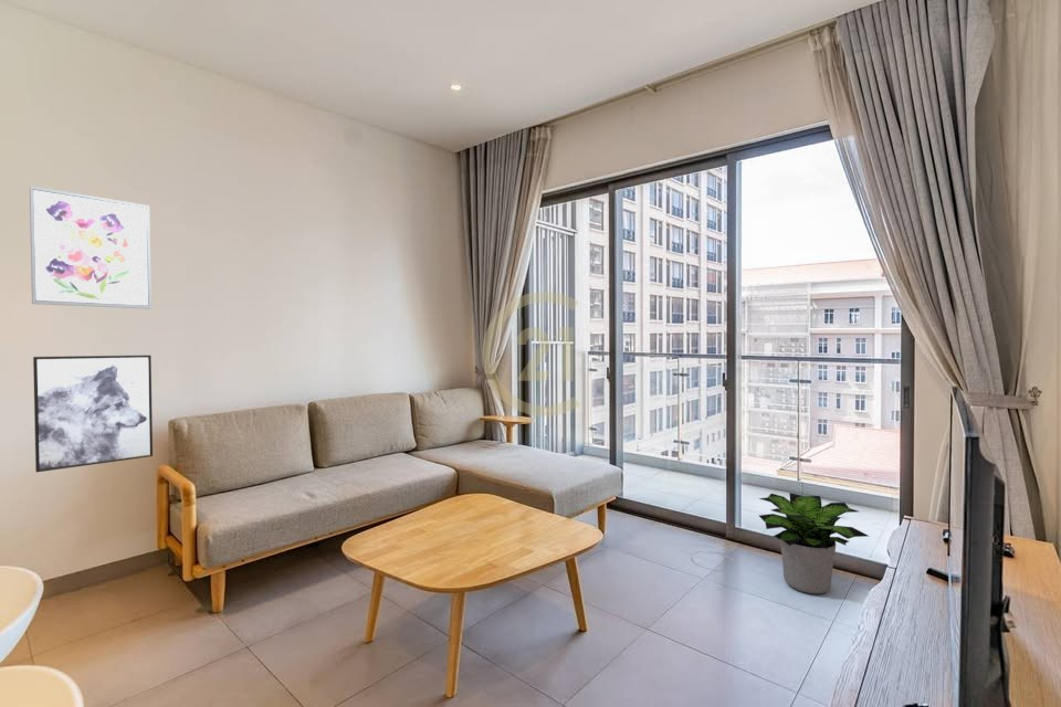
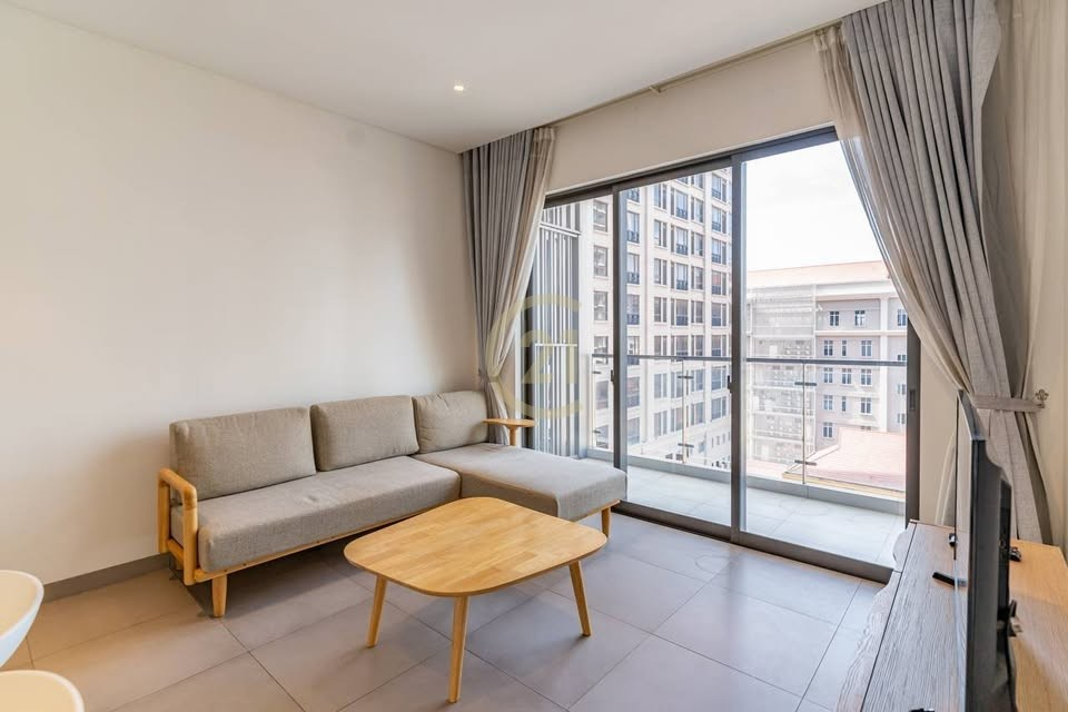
- wall art [32,354,154,473]
- wall art [29,186,153,309]
- potted plant [758,492,870,594]
